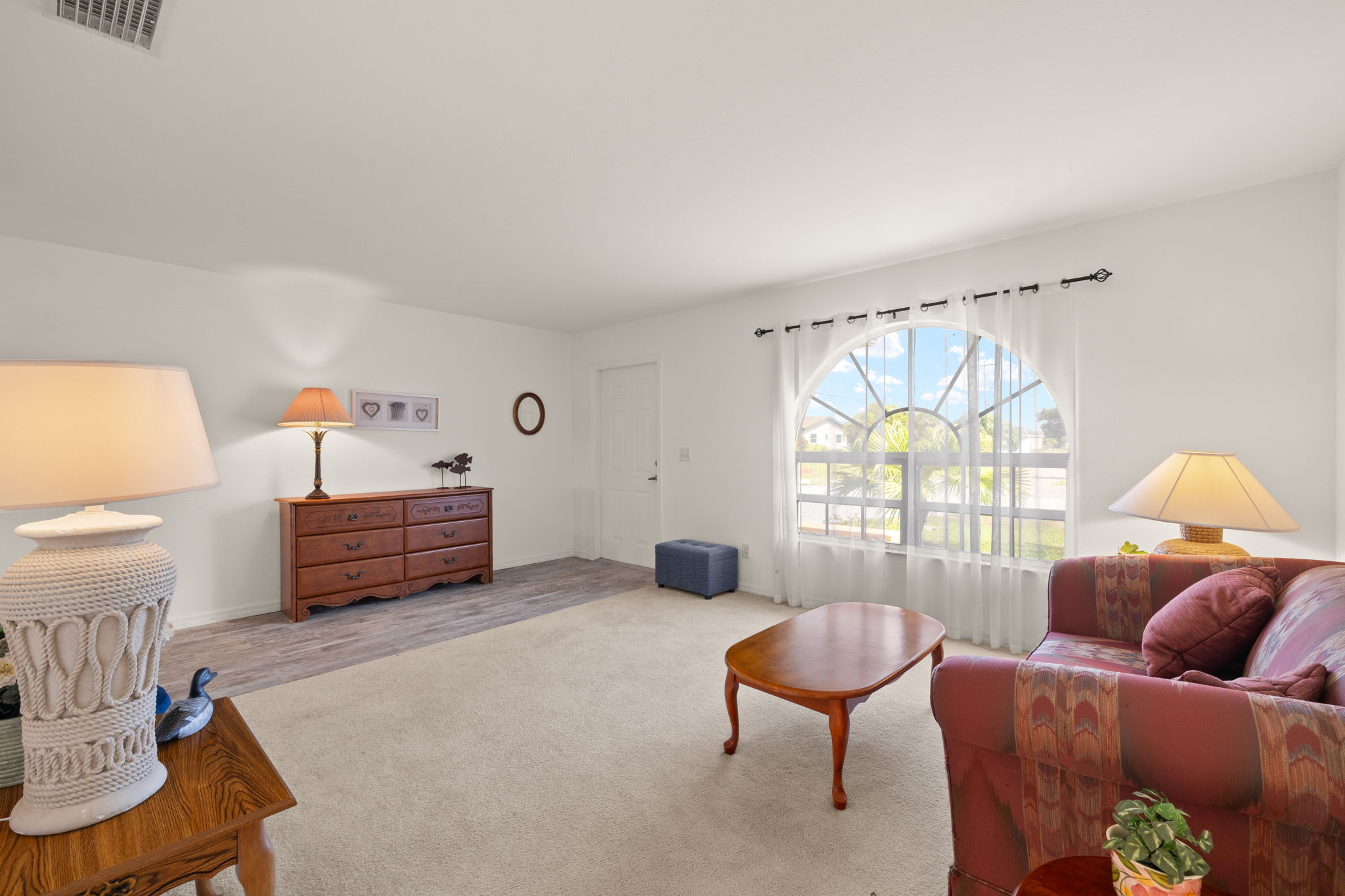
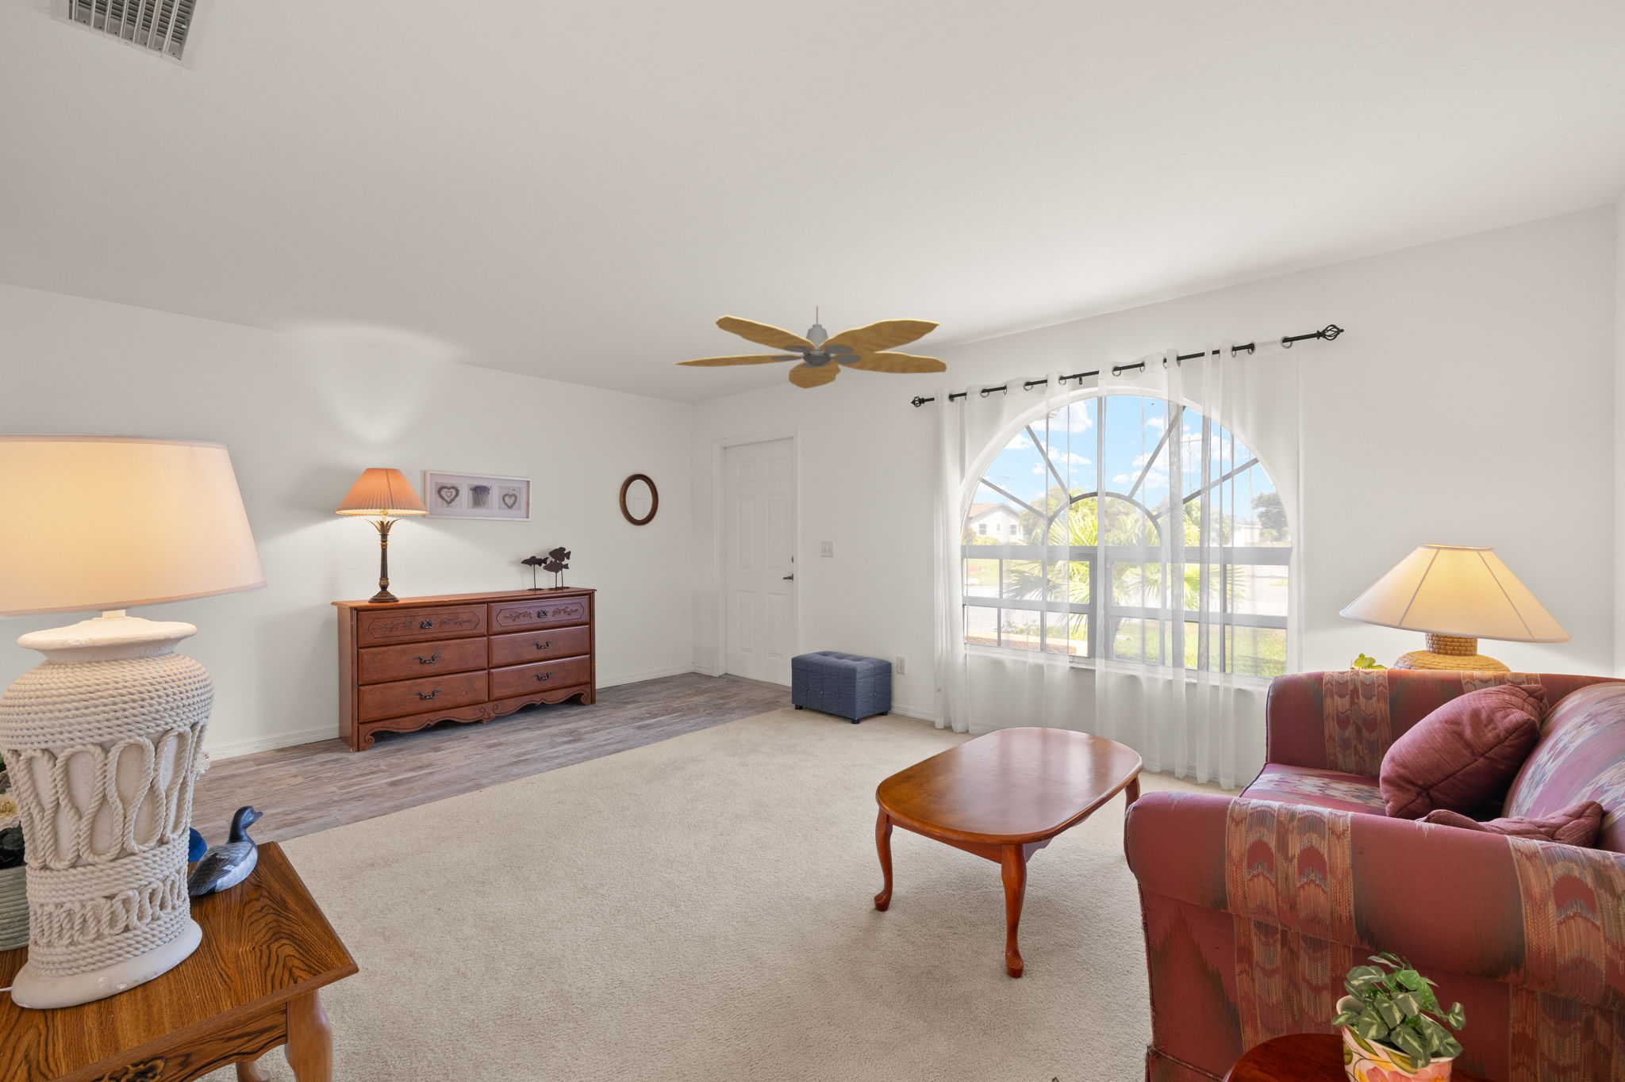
+ ceiling fan [672,306,947,390]
